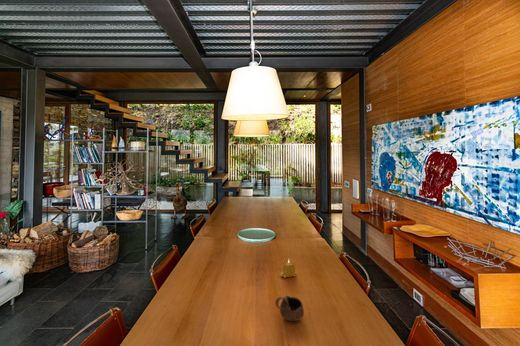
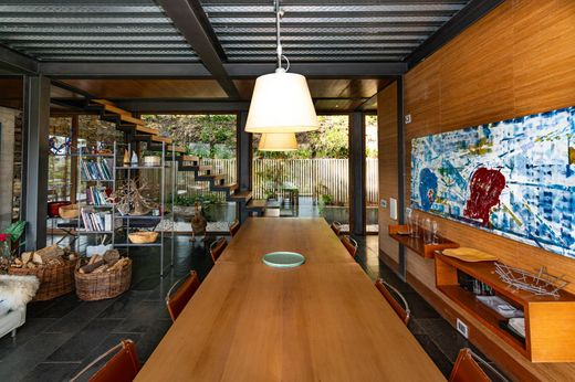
- cup [274,295,305,322]
- candle [279,257,298,279]
